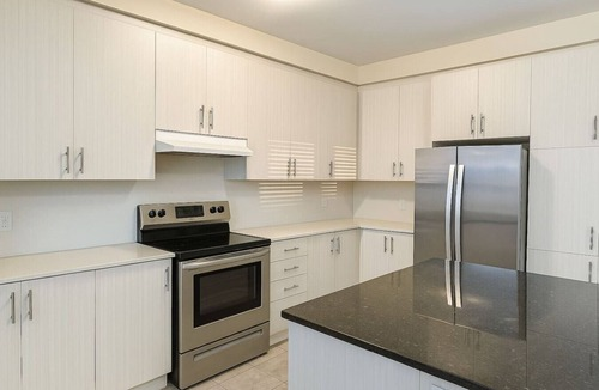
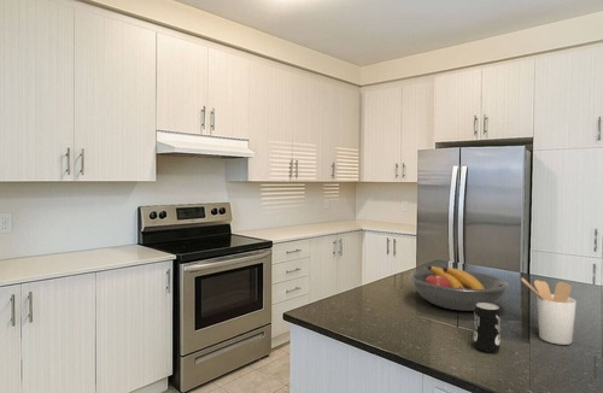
+ utensil holder [520,277,578,346]
+ fruit bowl [408,265,510,312]
+ beverage can [473,303,502,353]
